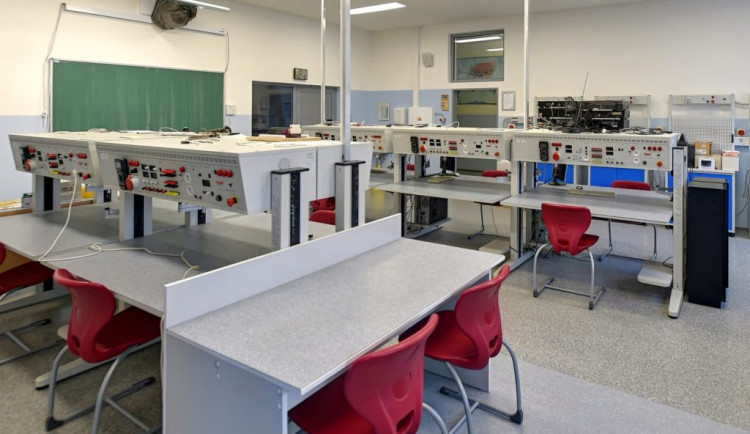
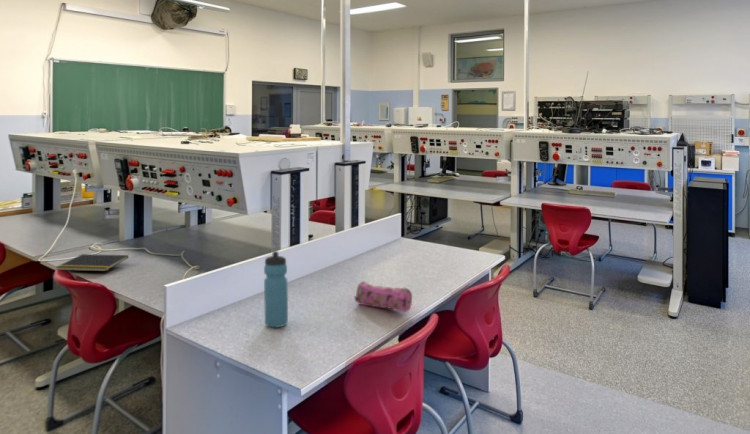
+ water bottle [263,250,289,328]
+ pencil case [353,280,413,314]
+ notepad [56,253,129,272]
